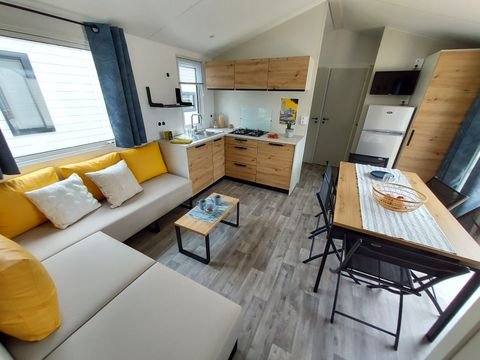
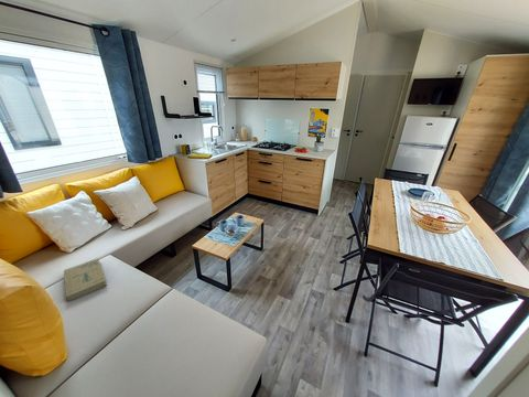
+ book [63,257,108,302]
